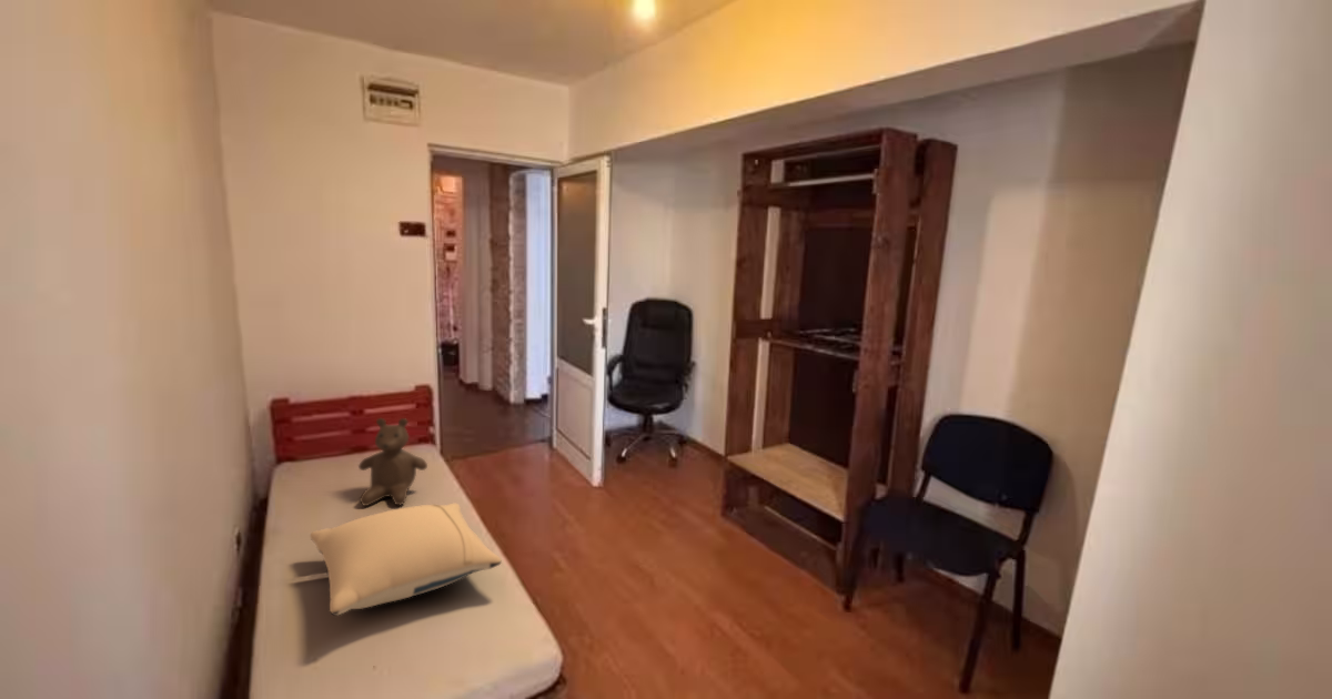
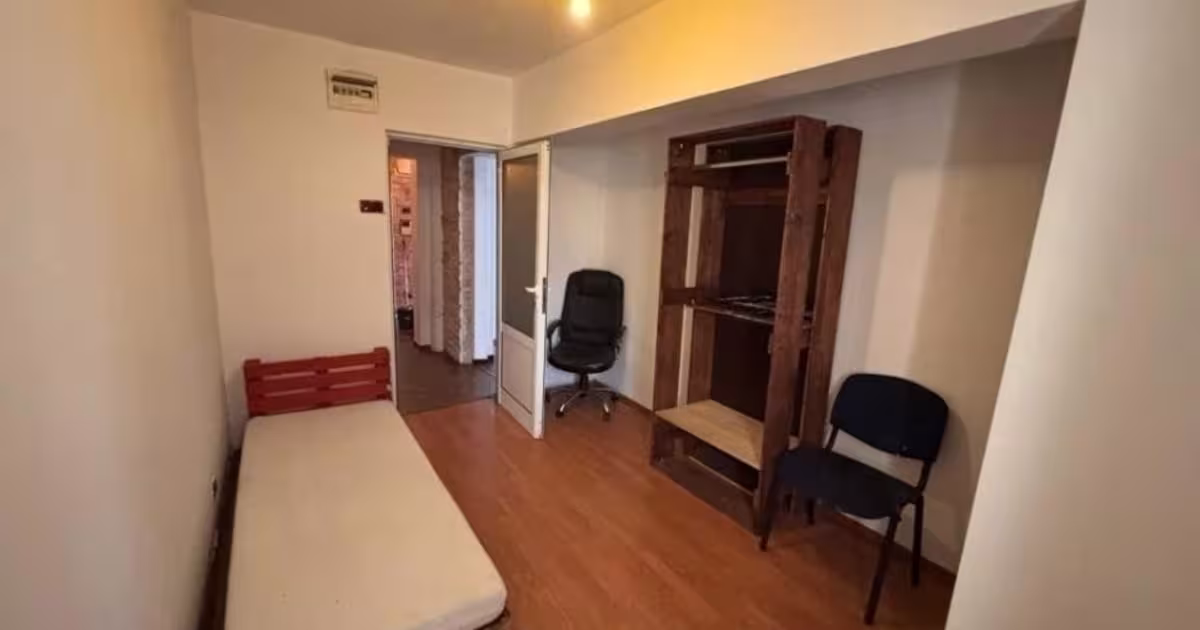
- pillow [310,503,503,617]
- teddy bear [357,417,428,507]
